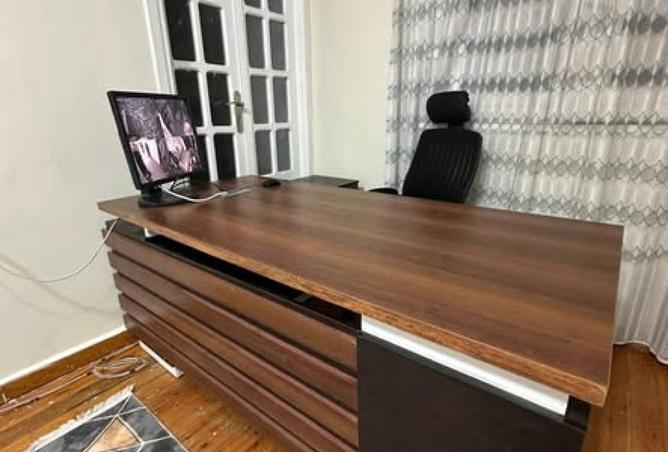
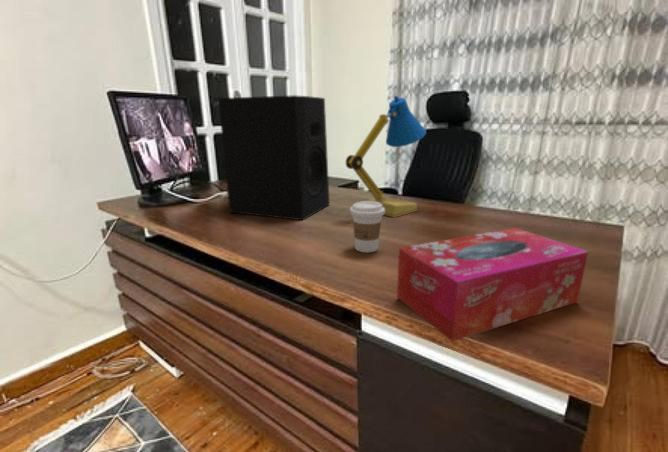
+ coffee cup [349,200,385,254]
+ speaker [217,94,331,221]
+ tissue box [396,227,589,342]
+ desk lamp [345,95,427,218]
